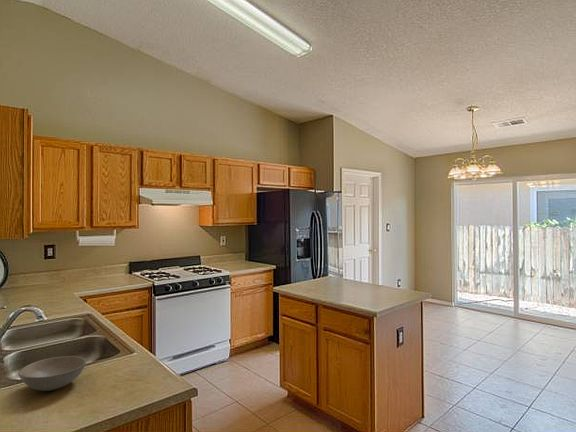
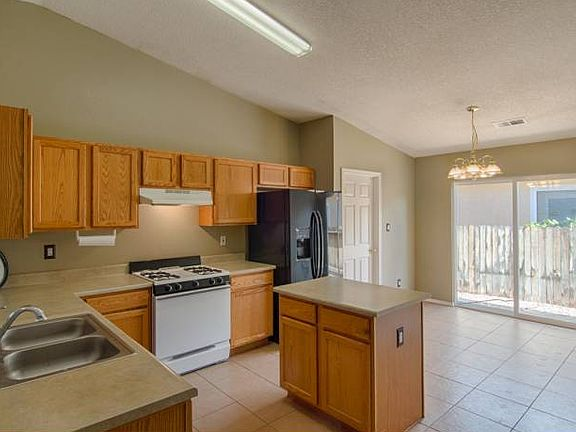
- soup bowl [17,355,87,392]
